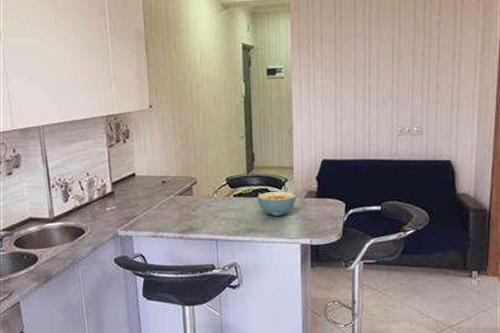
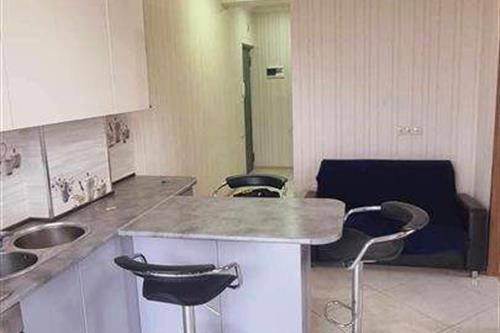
- cereal bowl [257,191,297,217]
